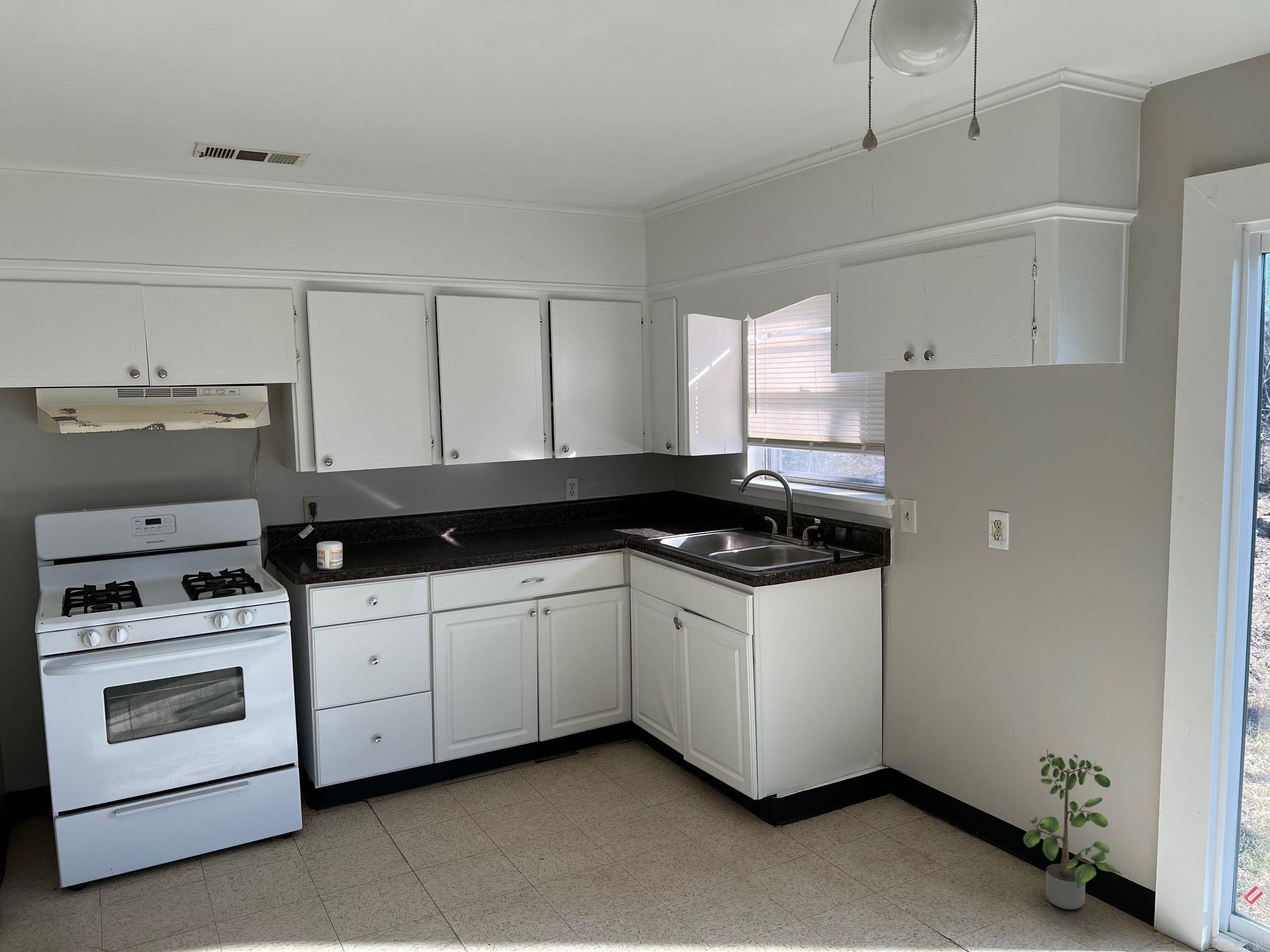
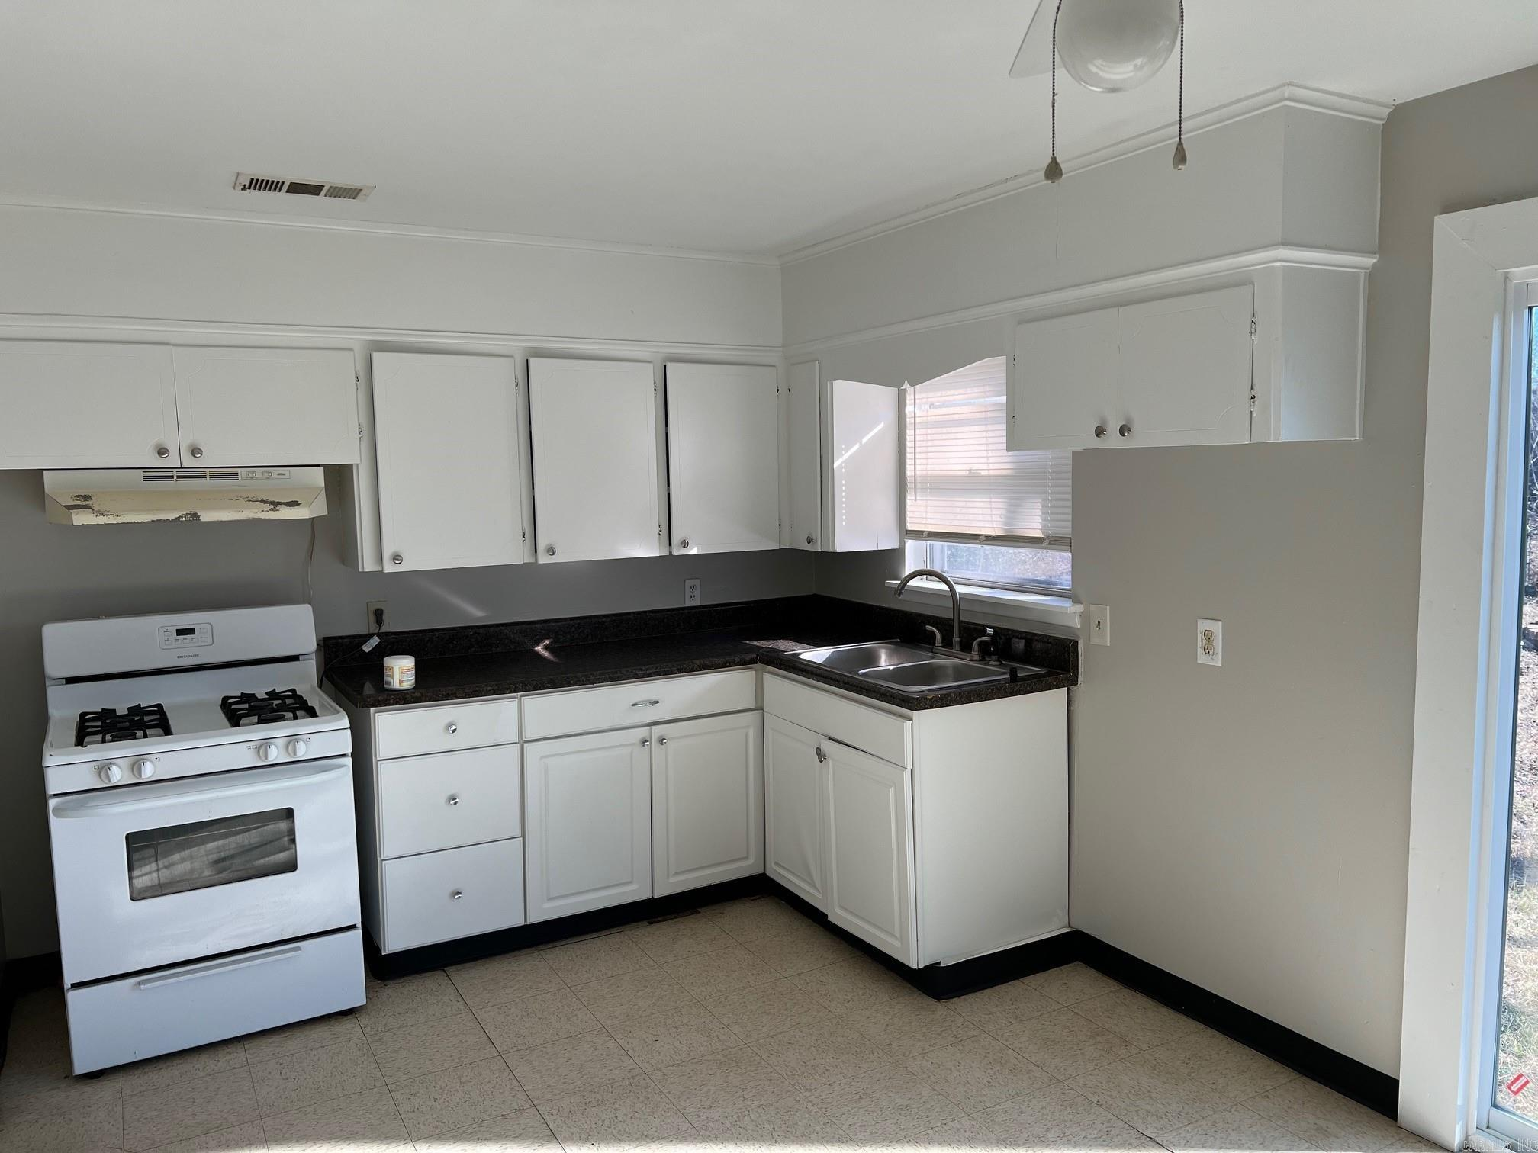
- potted plant [1022,749,1123,910]
